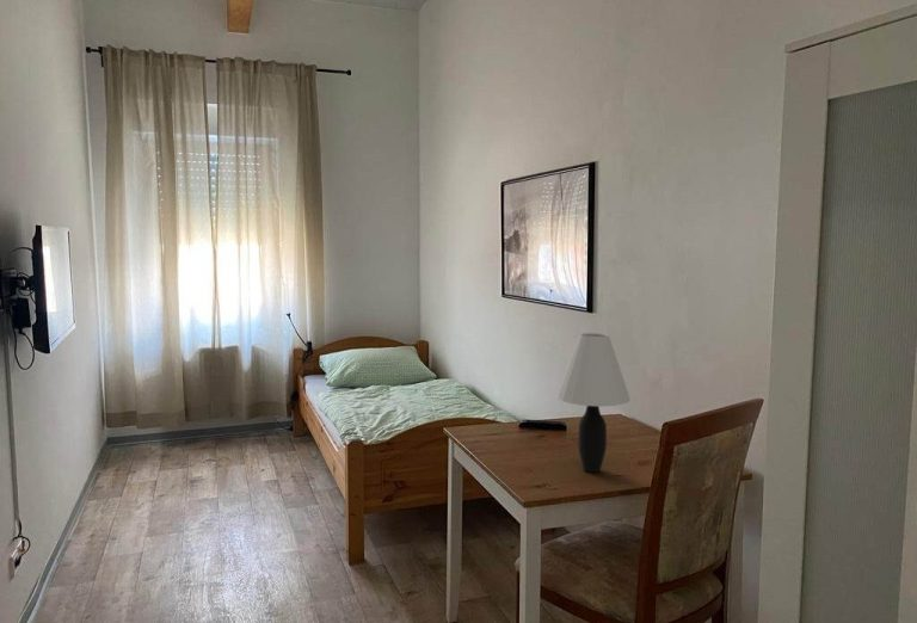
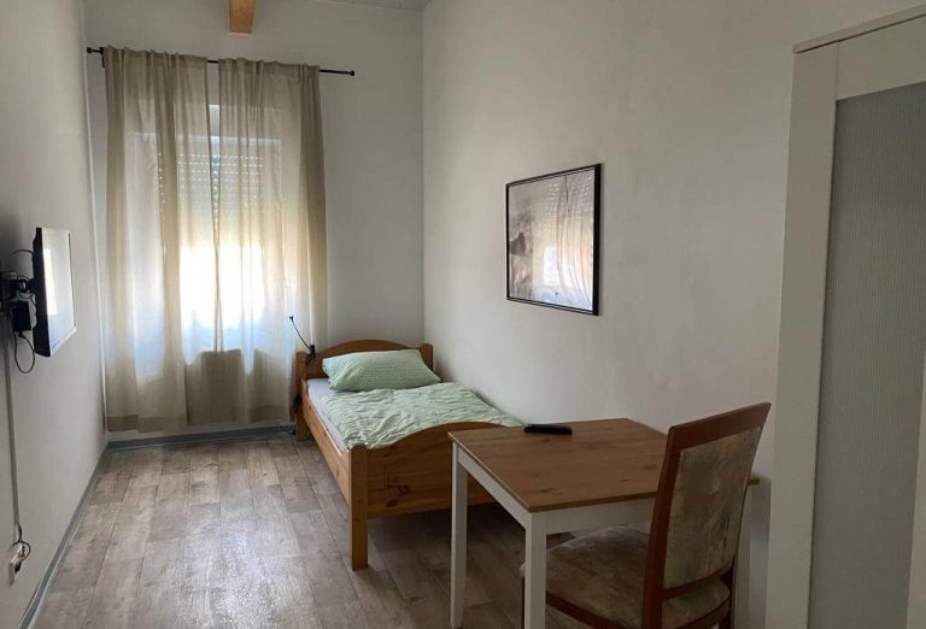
- table lamp [555,332,632,474]
